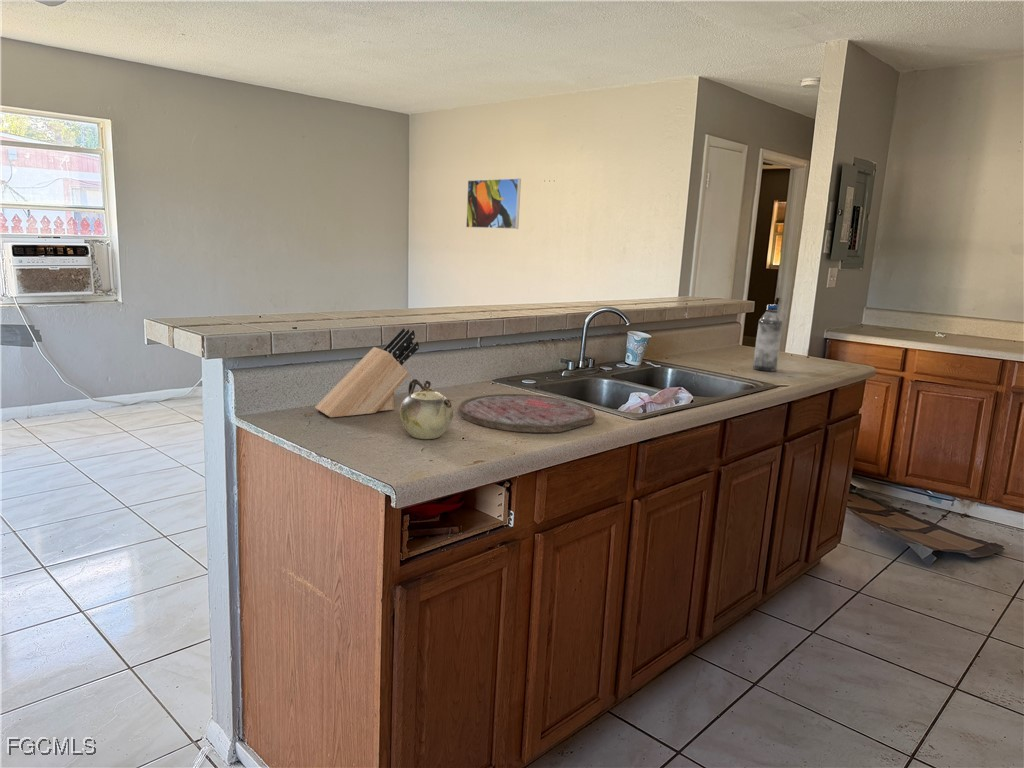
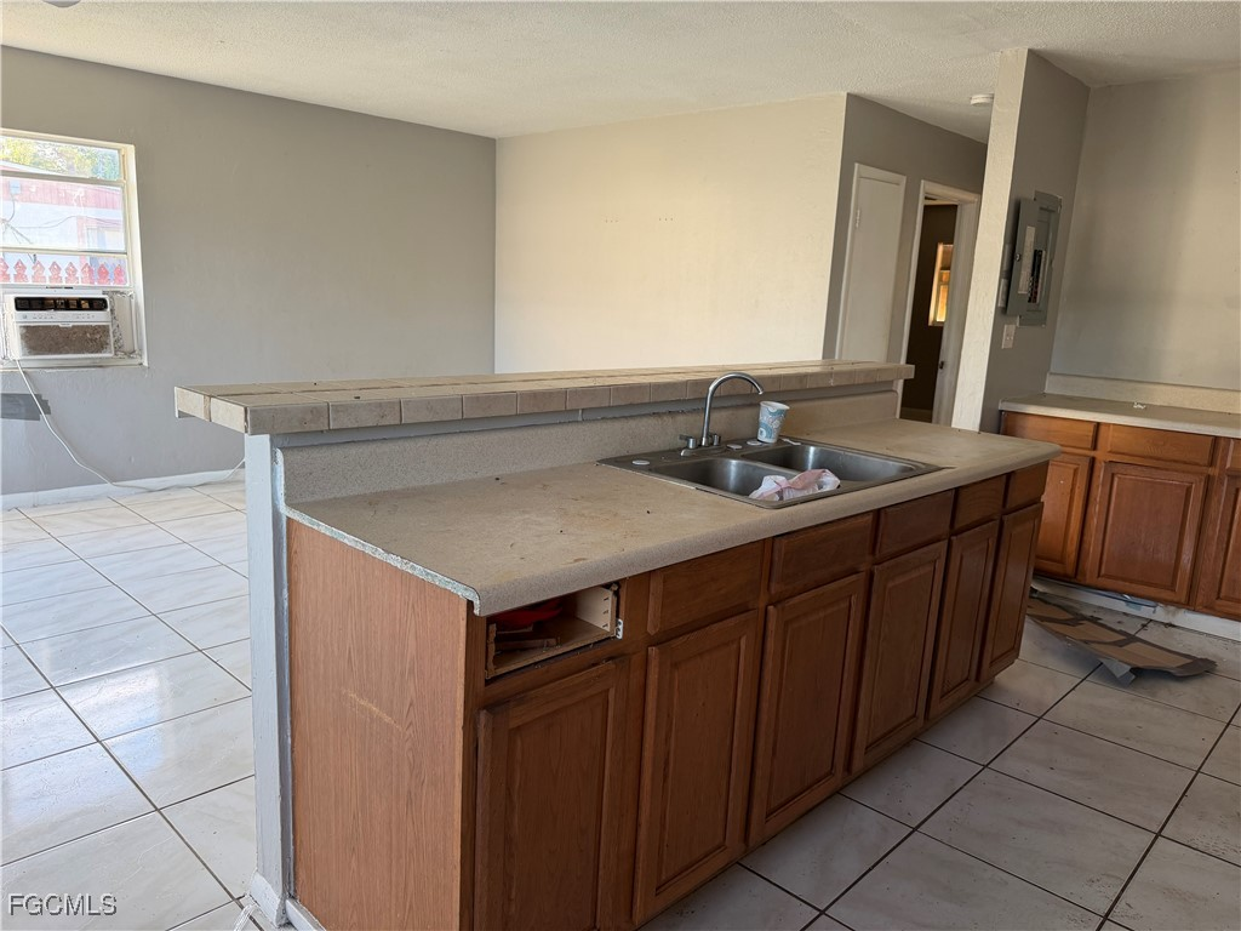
- cutting board [458,393,596,434]
- teapot [399,378,454,440]
- knife block [314,327,420,419]
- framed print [465,177,522,230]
- water bottle [752,303,784,372]
